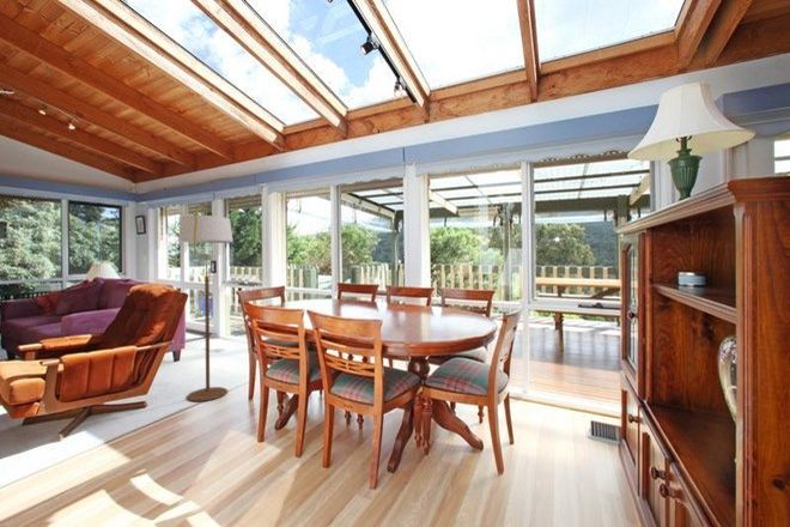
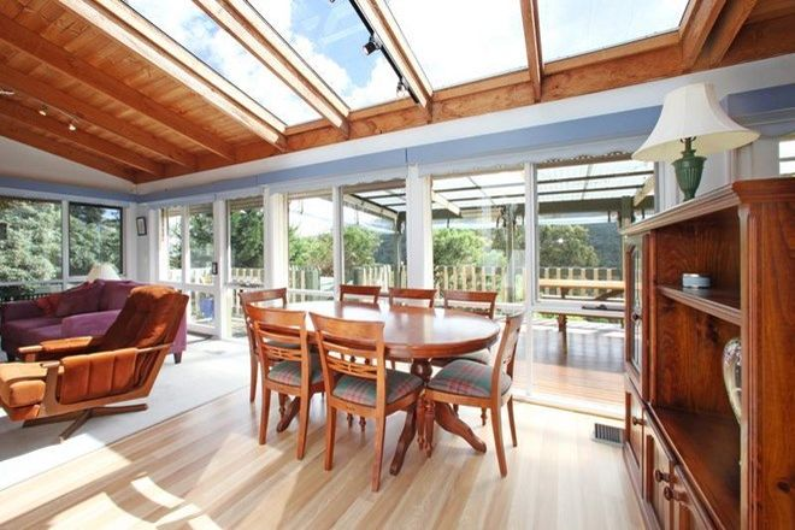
- floor lamp [177,206,235,402]
